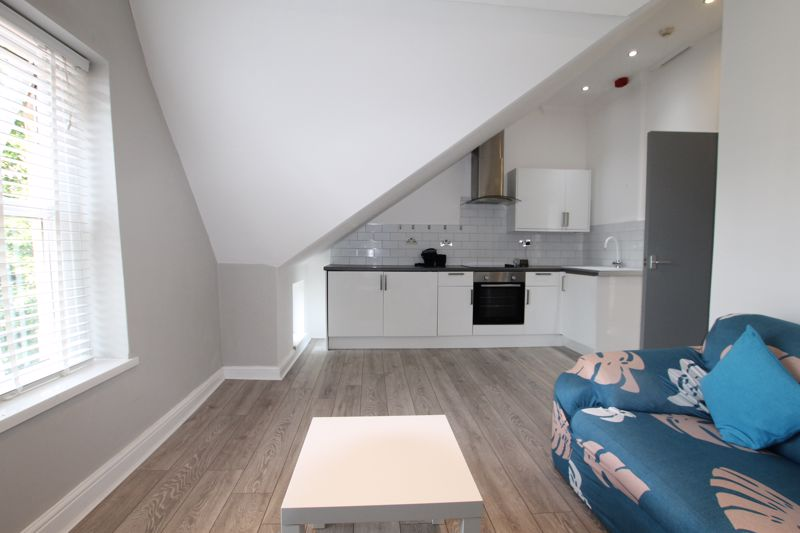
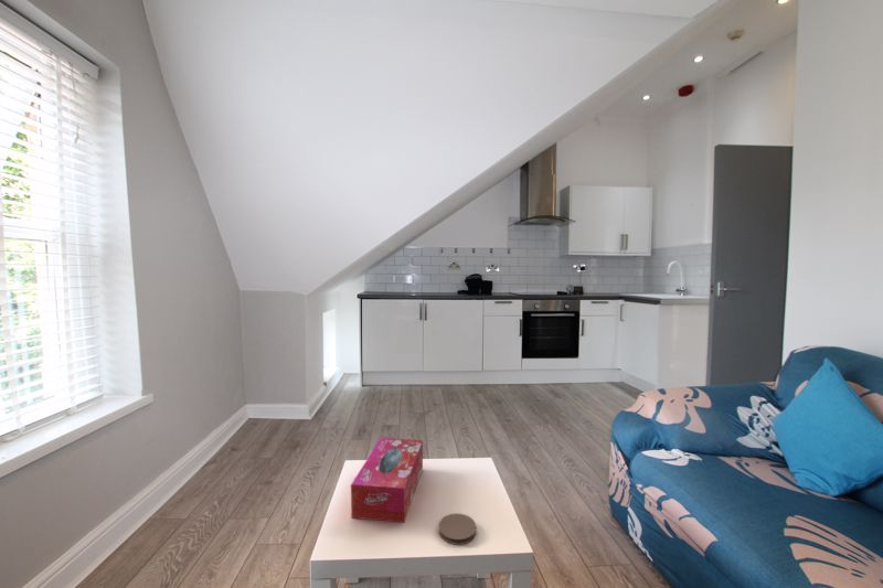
+ tissue box [350,437,424,524]
+ coaster [438,512,478,546]
